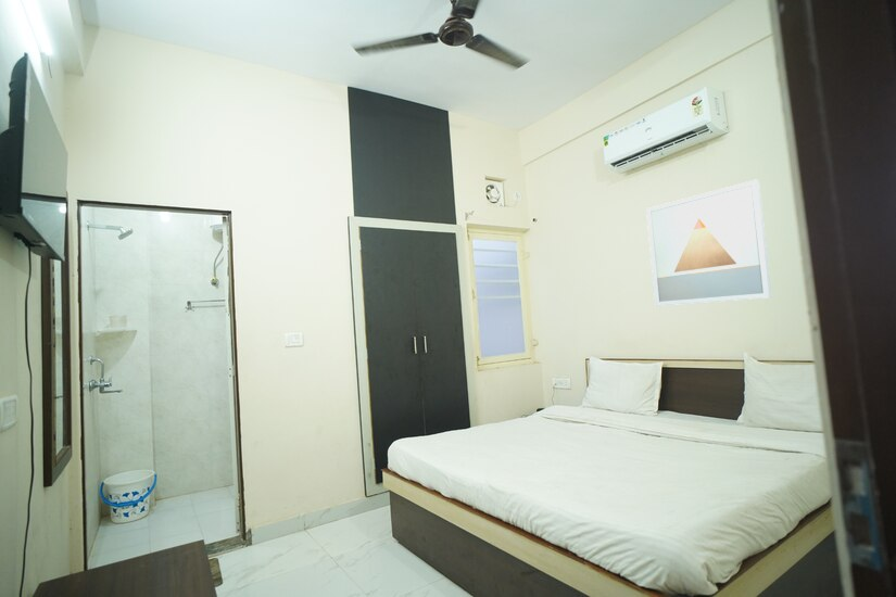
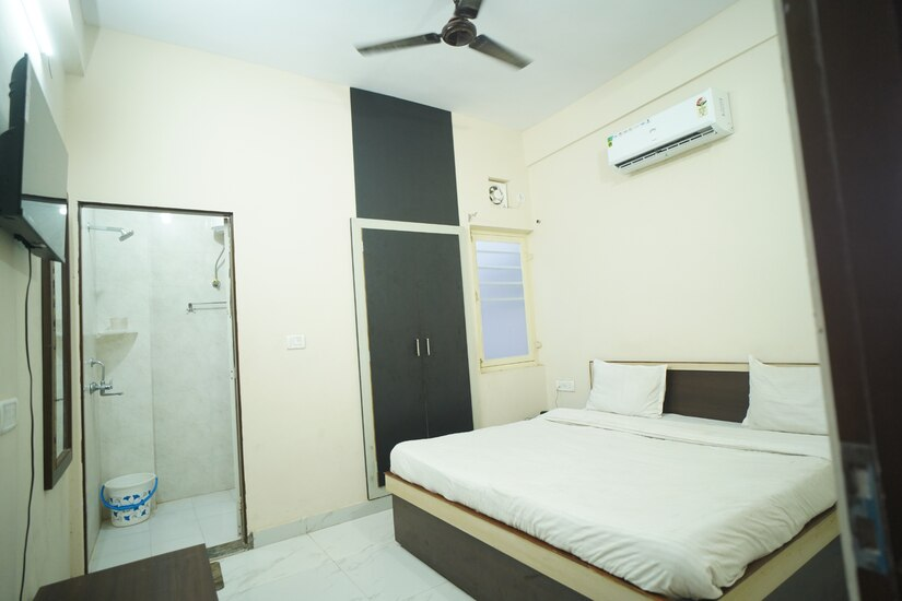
- wall art [645,178,773,307]
